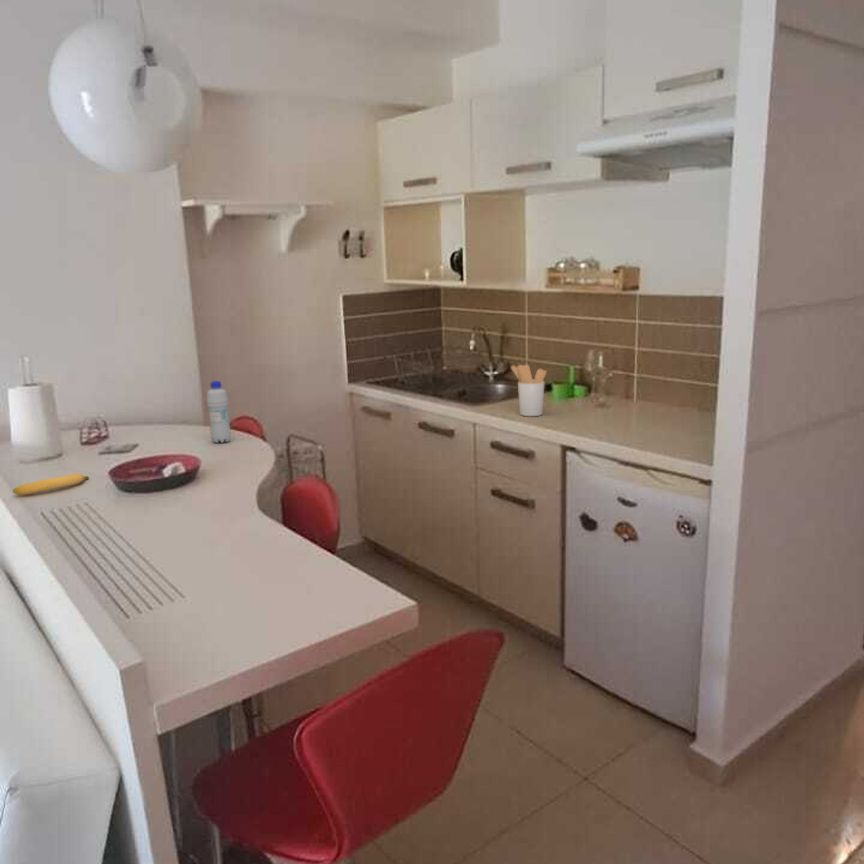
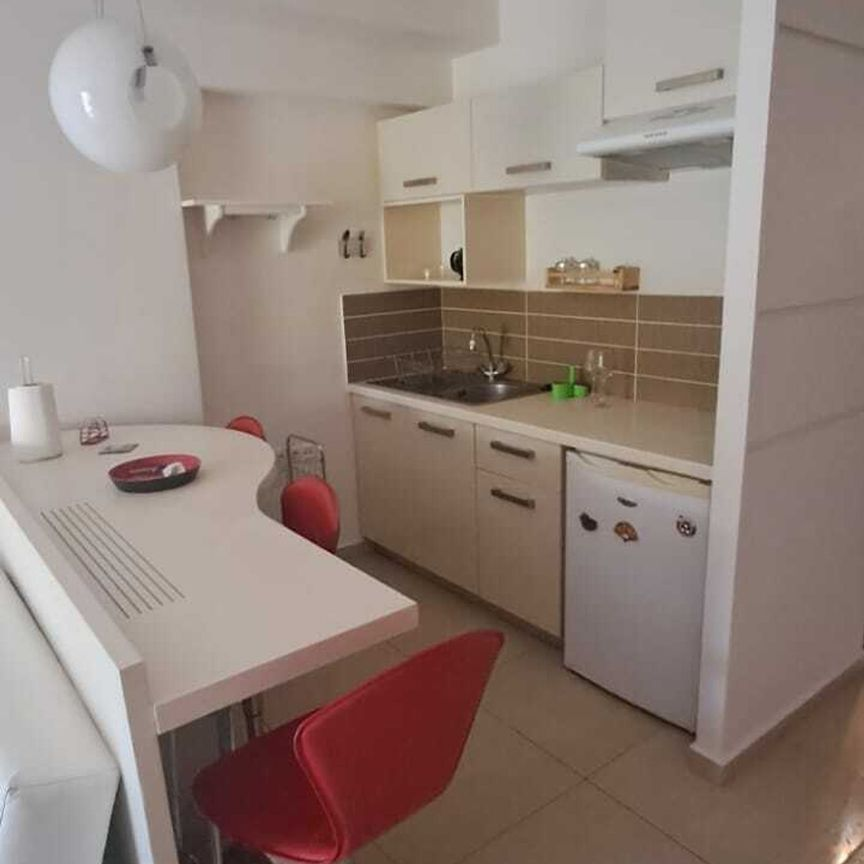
- bottle [206,380,232,444]
- utensil holder [510,364,547,417]
- banana [12,473,90,496]
